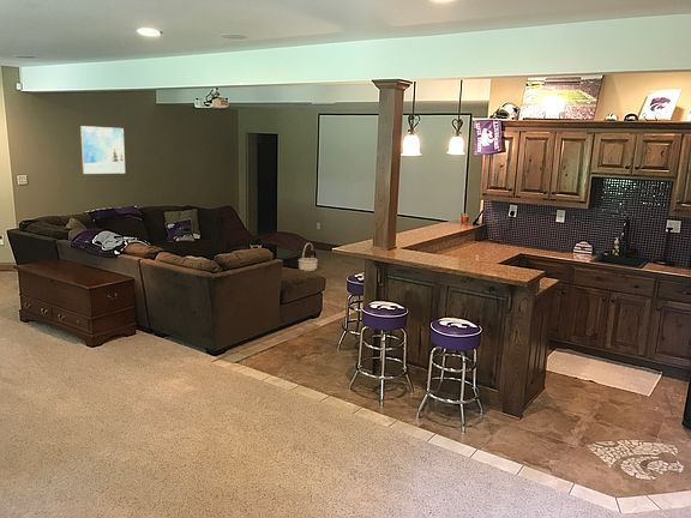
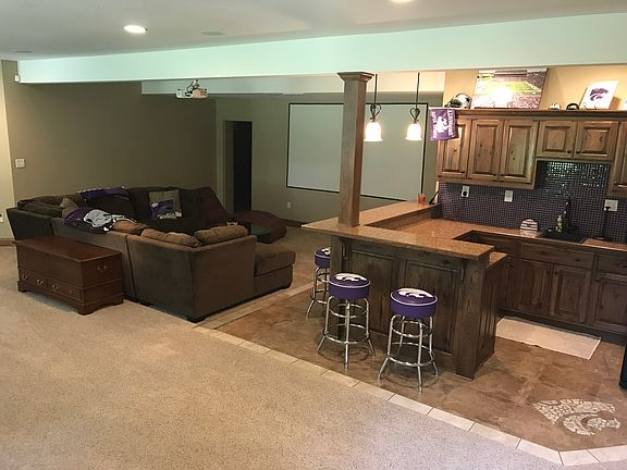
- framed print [79,125,126,175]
- basket [298,243,319,272]
